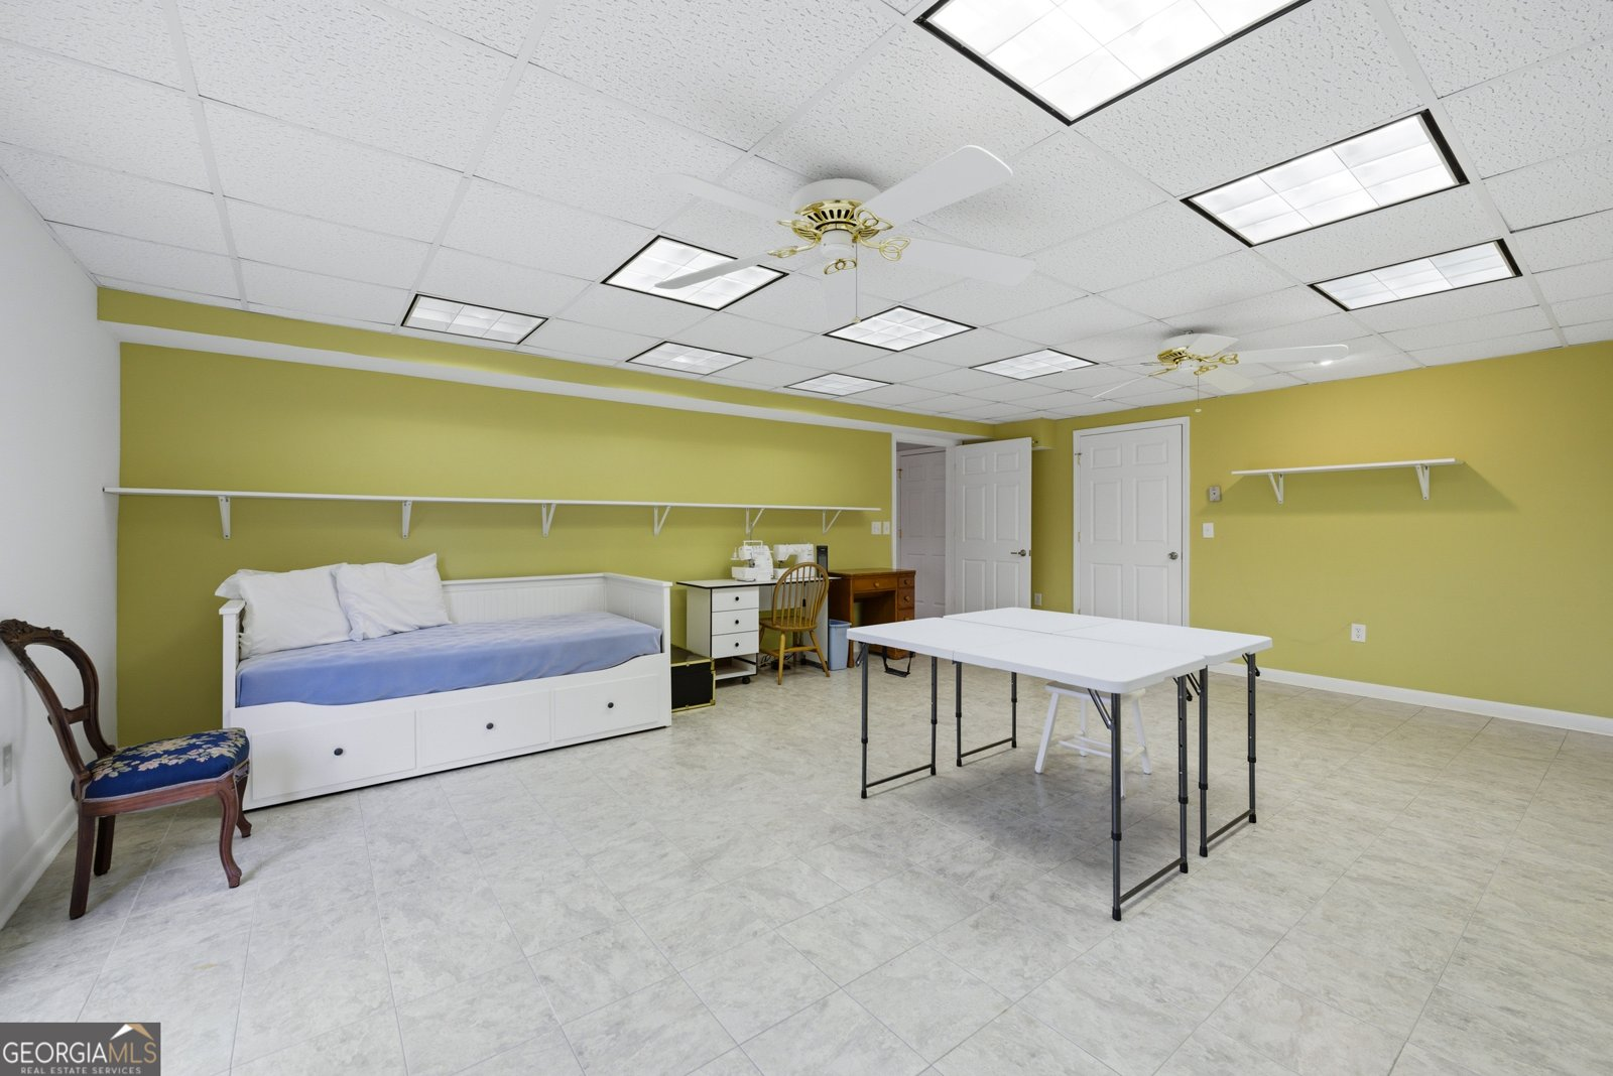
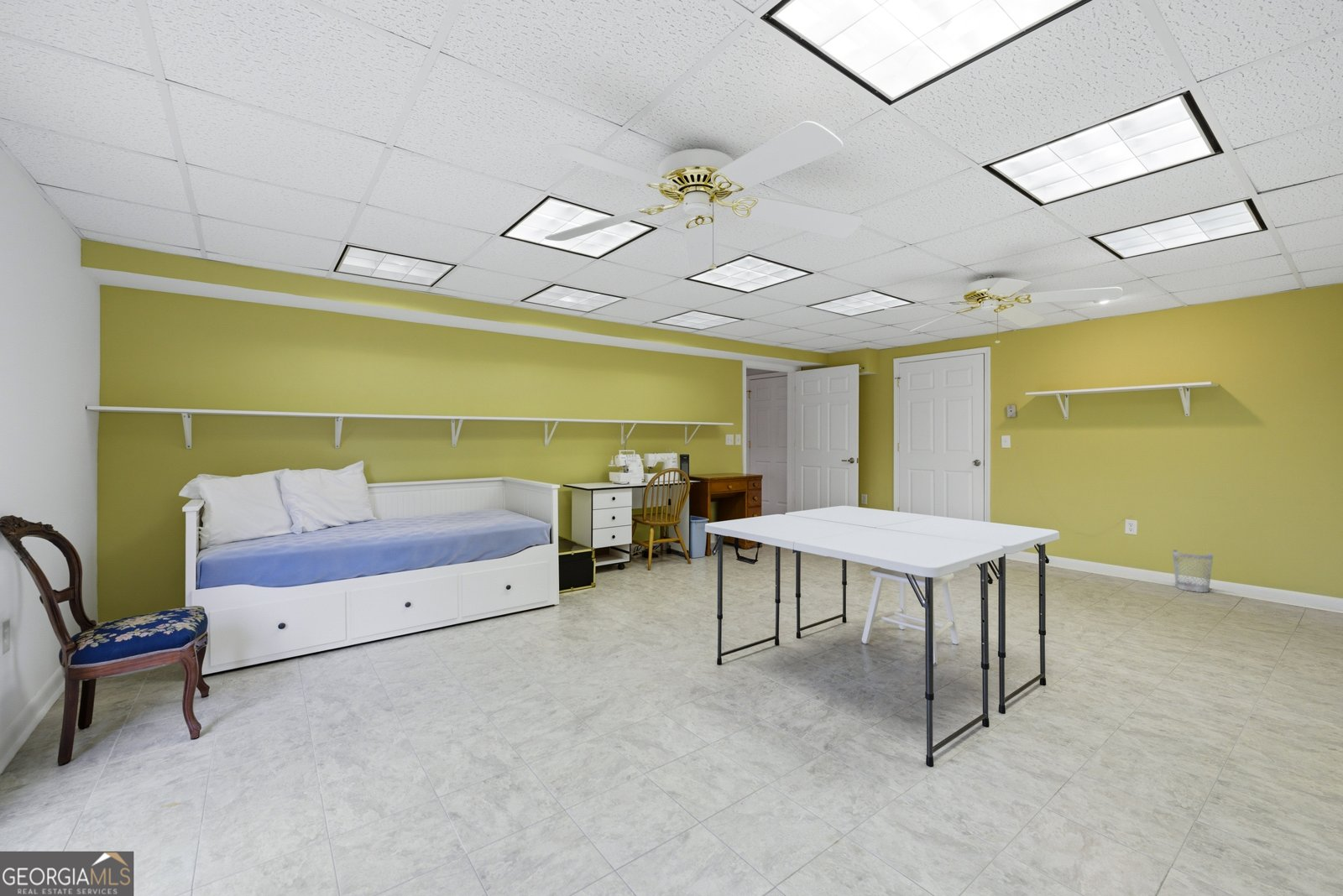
+ wastebasket [1172,549,1214,593]
